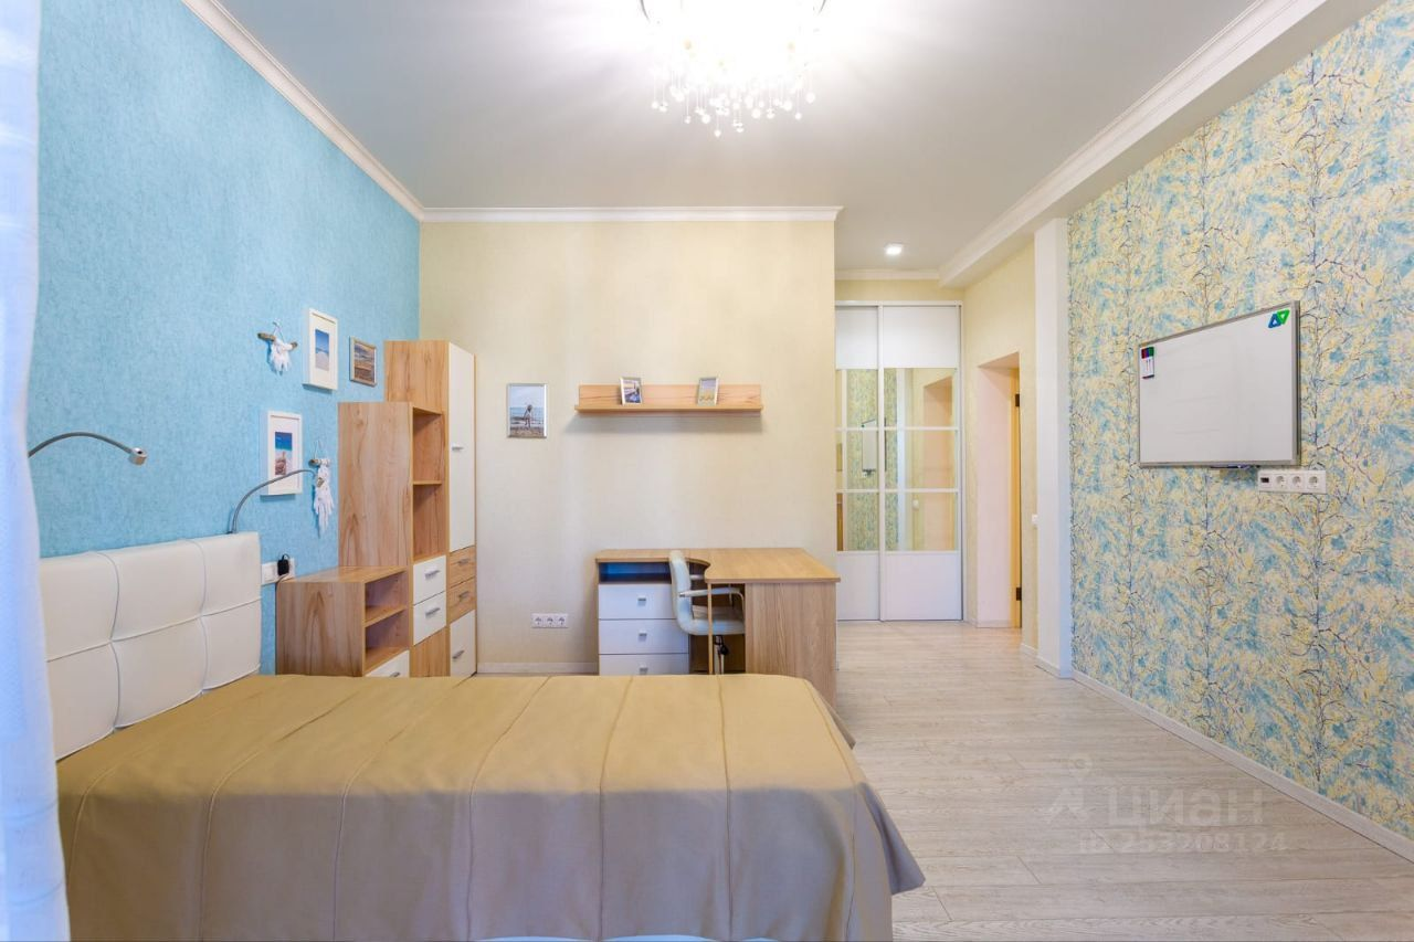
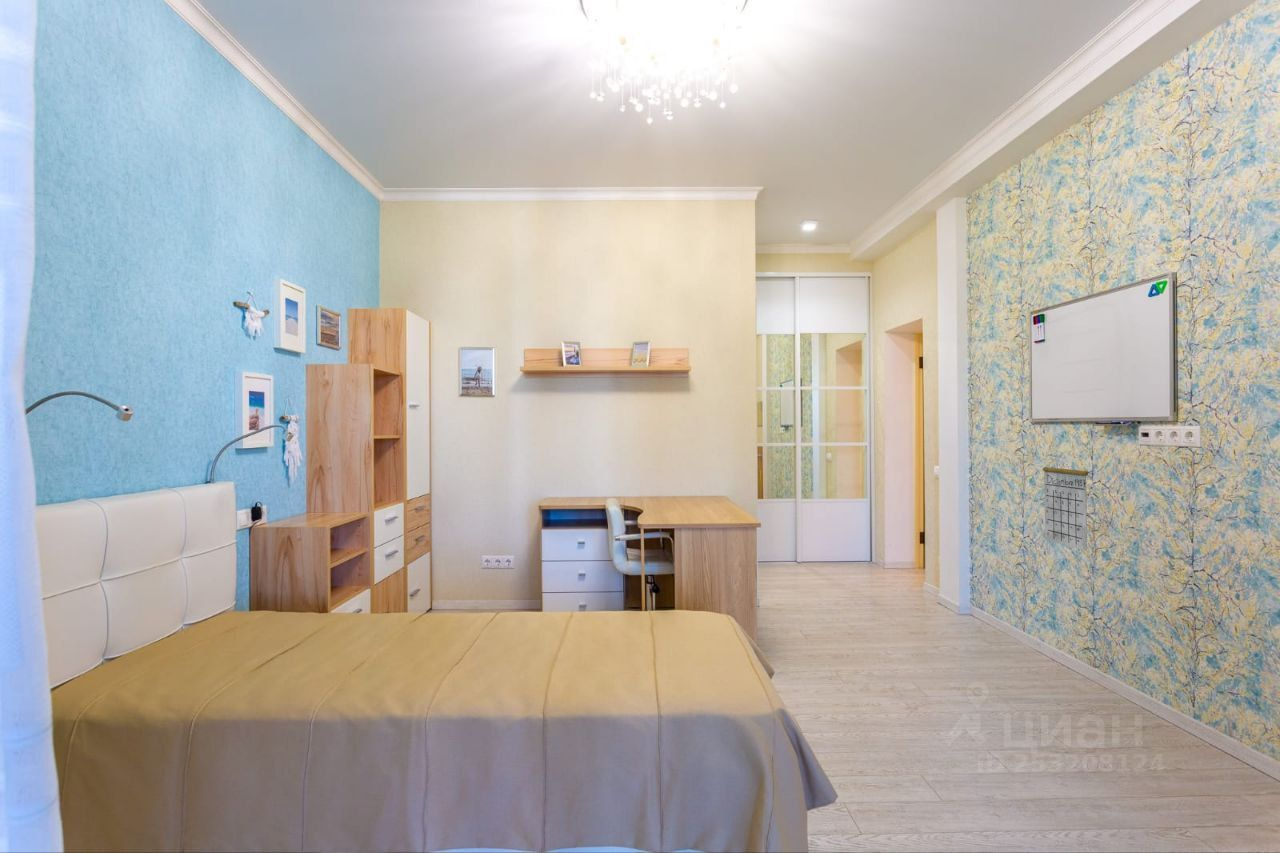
+ calendar [1042,451,1090,552]
